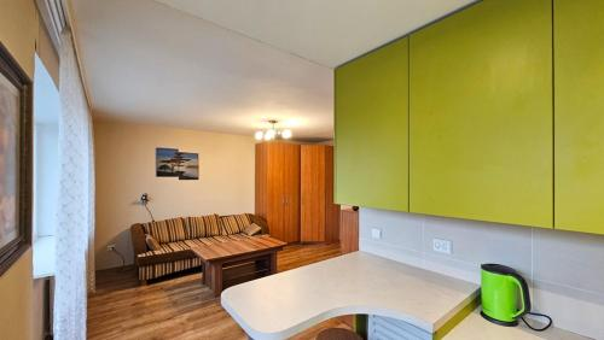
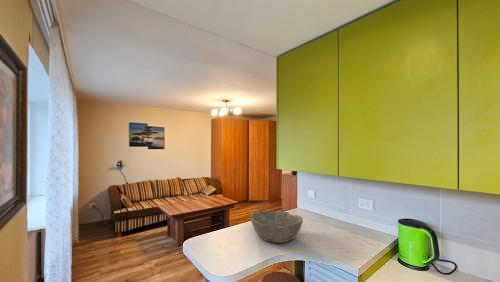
+ bowl [250,209,304,244]
